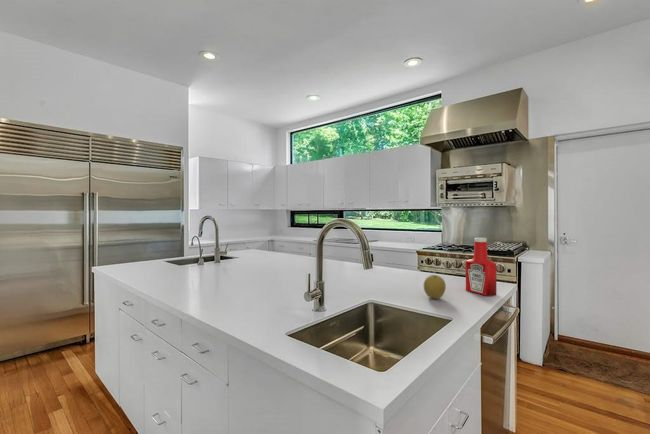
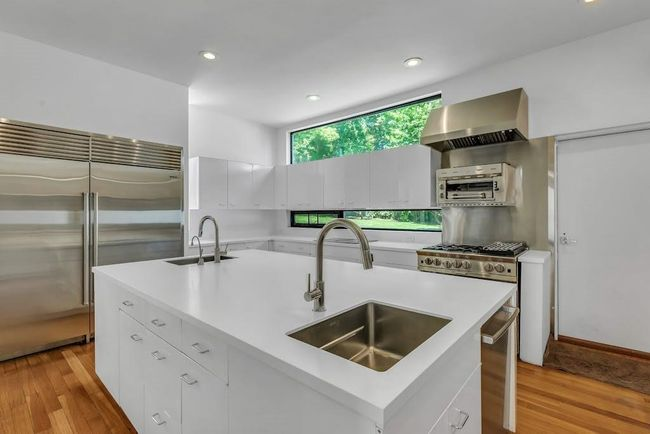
- fruit [423,274,447,300]
- soap bottle [465,237,497,297]
